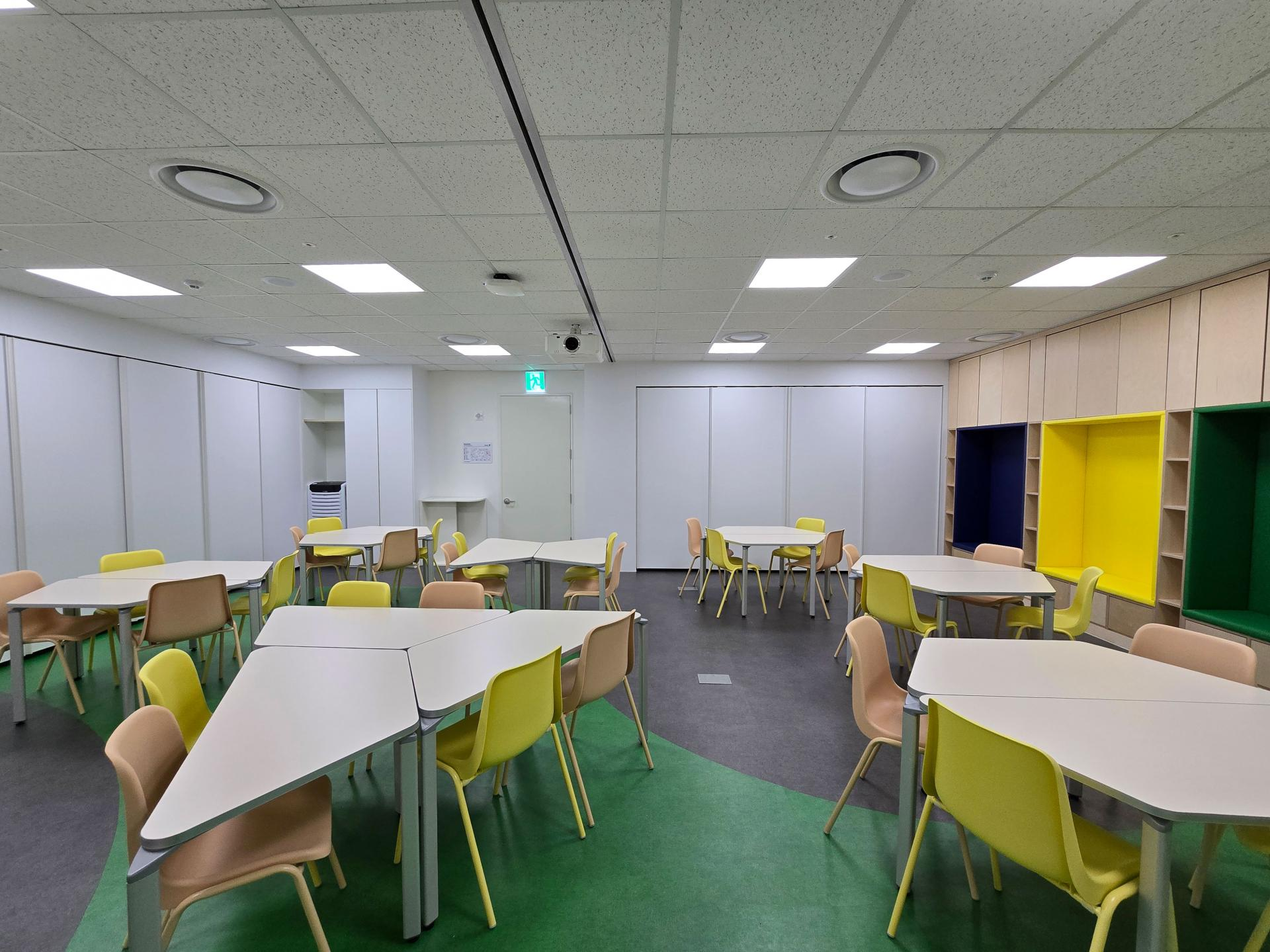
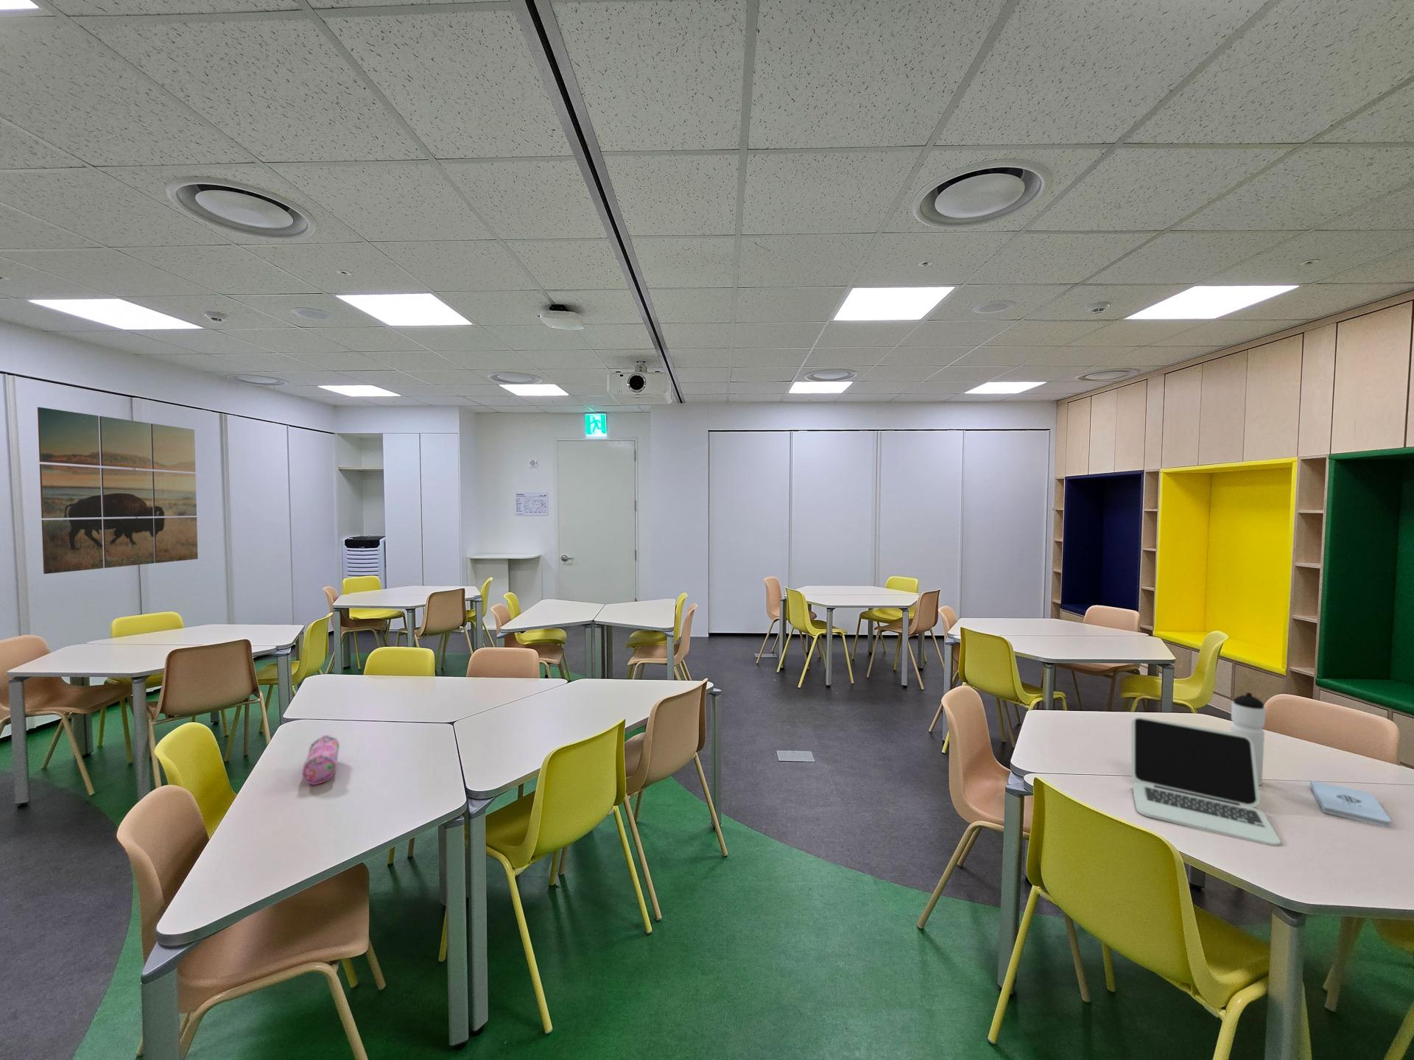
+ pencil case [302,735,341,785]
+ wall art [37,406,199,575]
+ laptop [1130,717,1282,846]
+ water bottle [1230,691,1267,786]
+ notepad [1309,779,1392,828]
